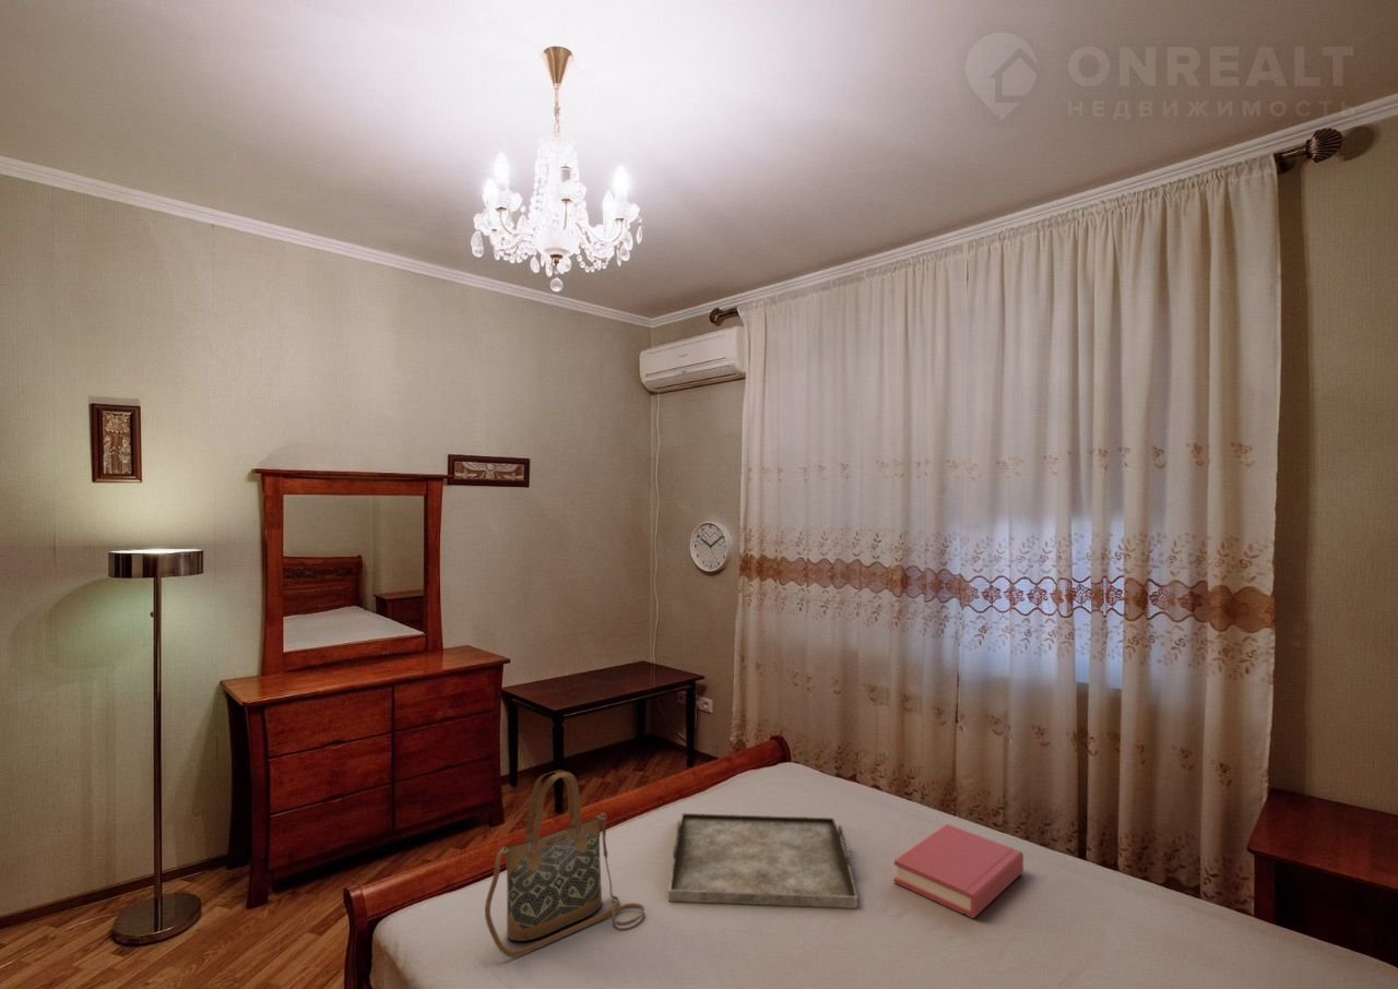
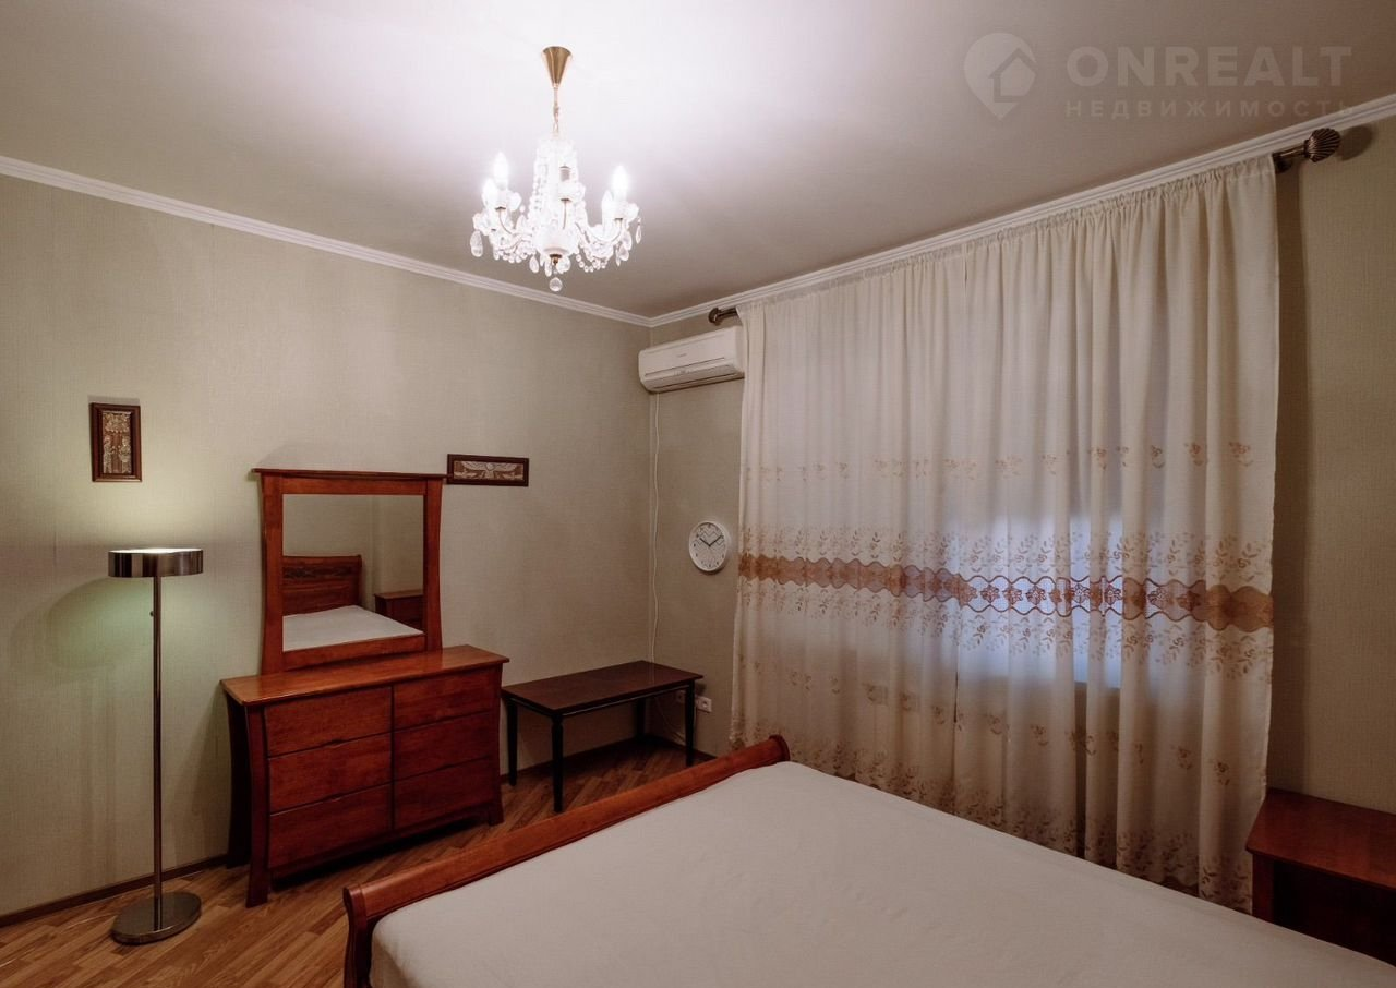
- hardback book [893,823,1024,919]
- handbag [484,768,645,958]
- serving tray [667,812,858,909]
